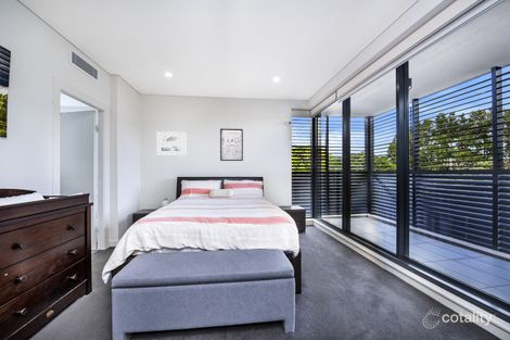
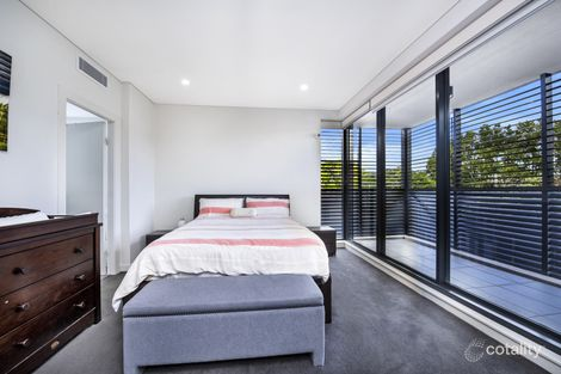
- wall art [219,127,244,162]
- wall art [155,130,187,156]
